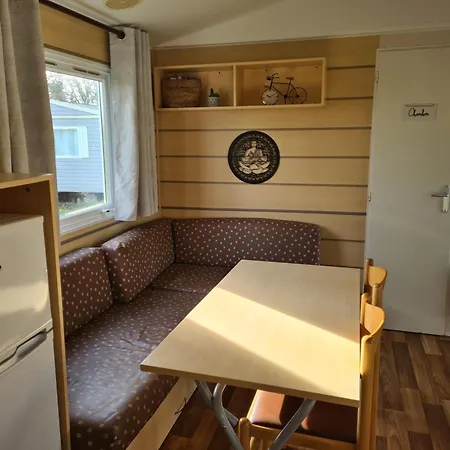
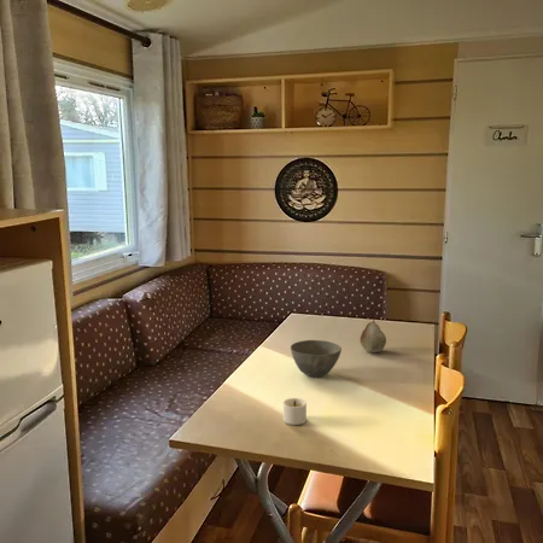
+ candle [282,397,308,426]
+ fruit [358,319,387,354]
+ bowl [290,339,343,378]
